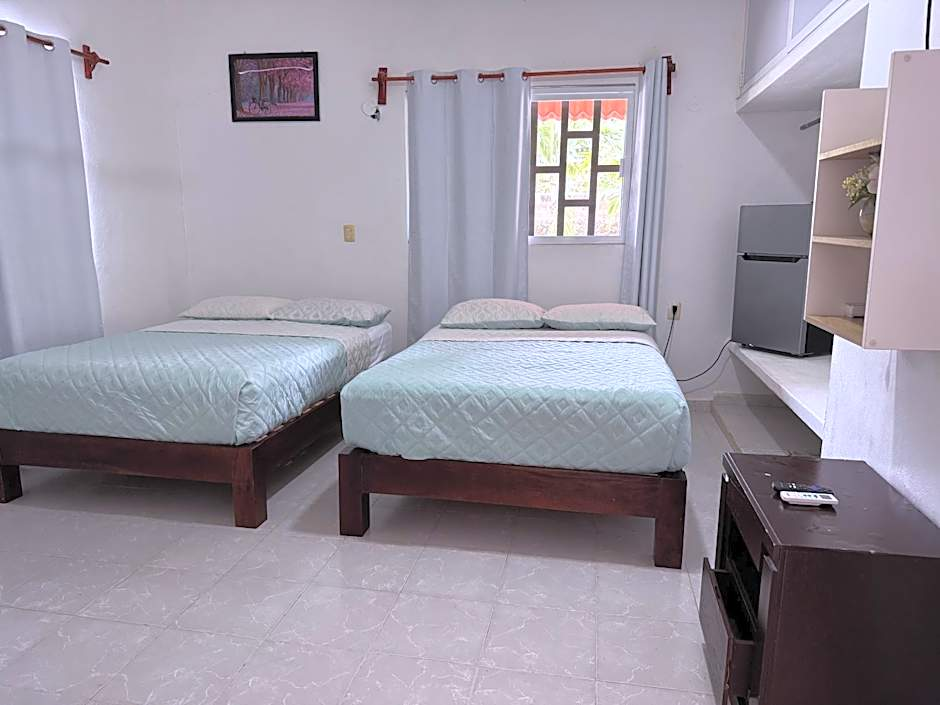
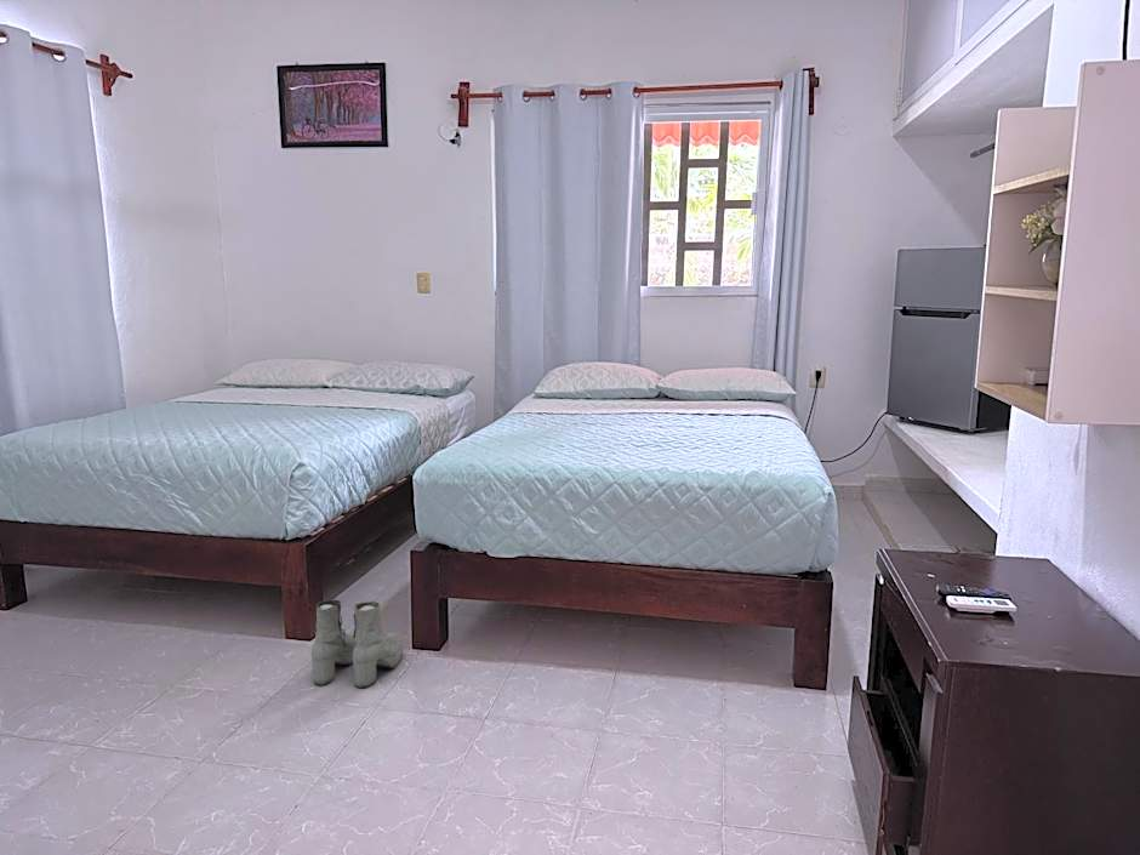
+ boots [310,599,404,689]
